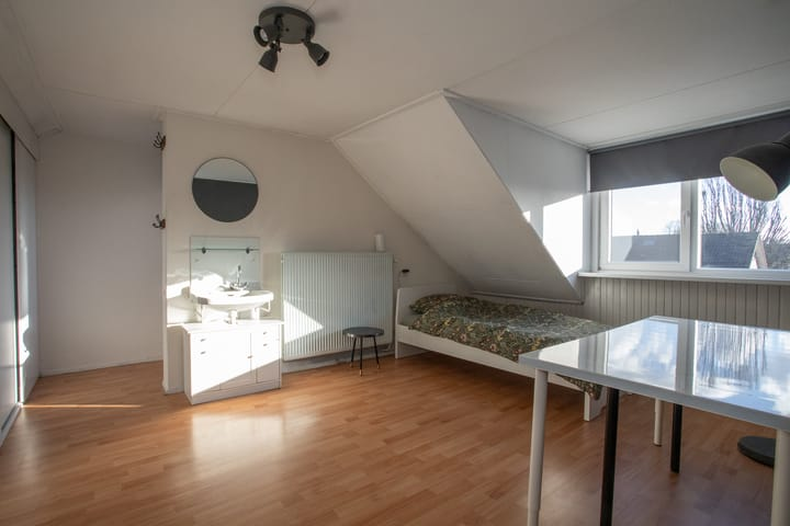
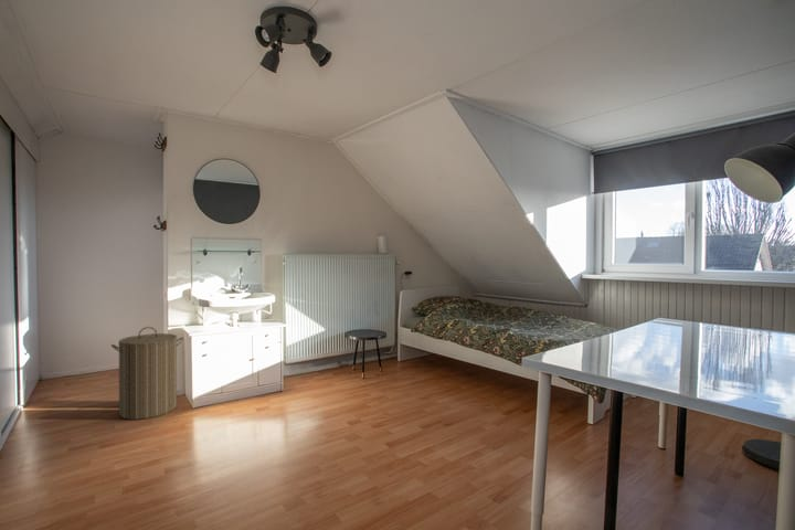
+ laundry hamper [110,326,184,421]
